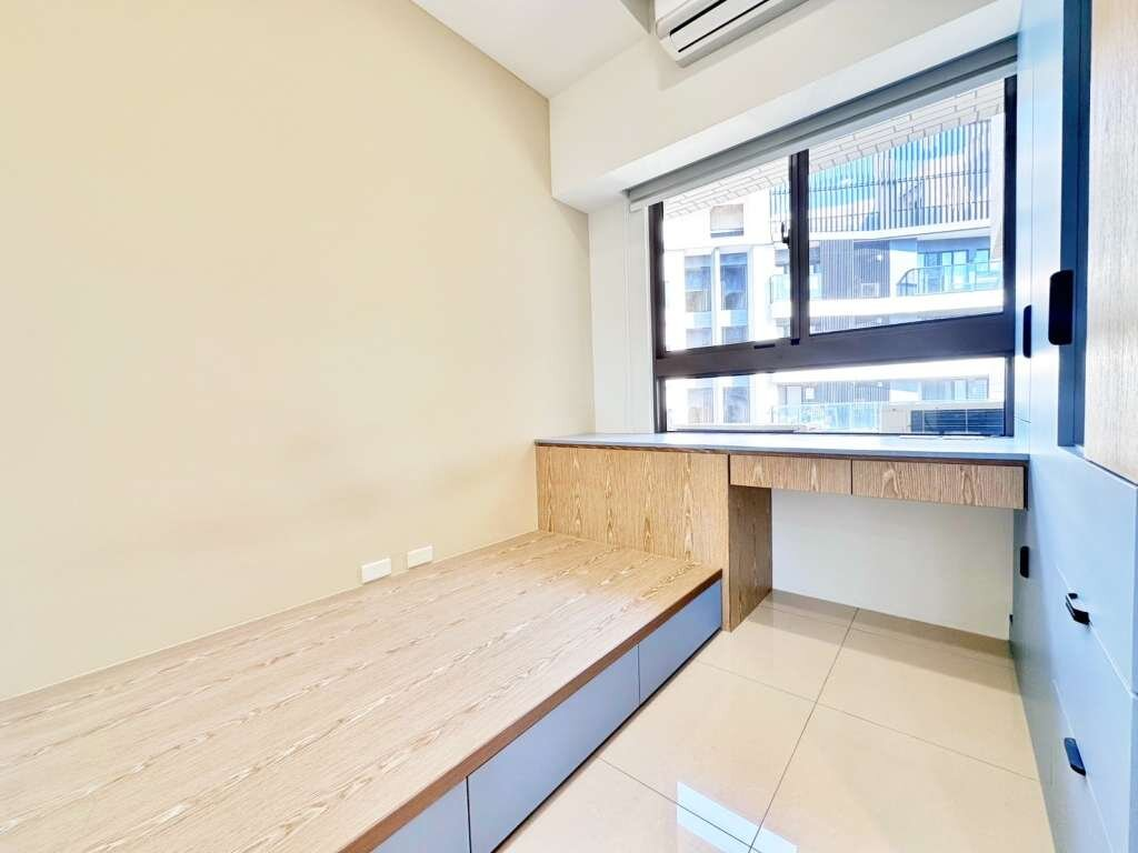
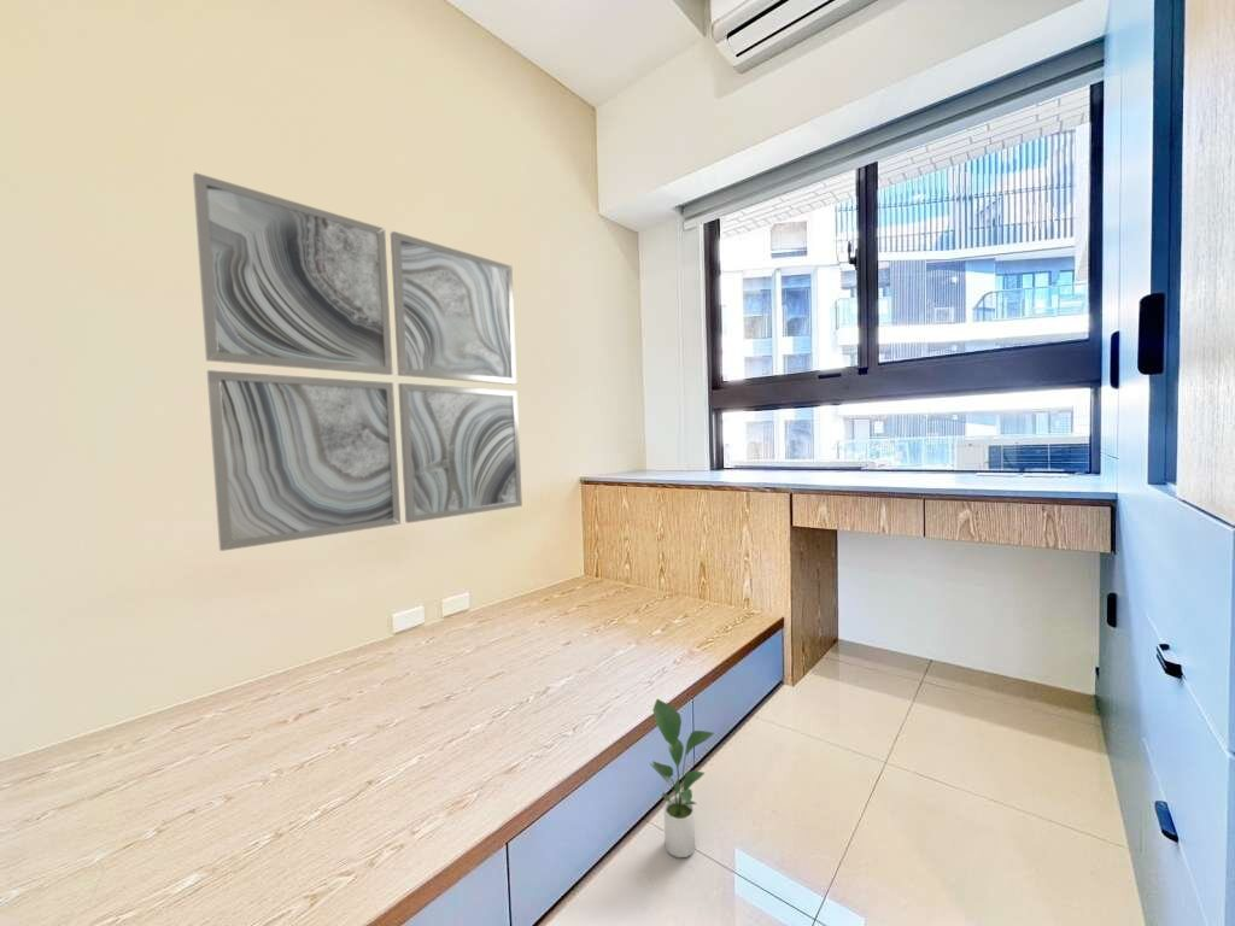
+ wall art [192,171,523,552]
+ potted plant [649,698,715,858]
